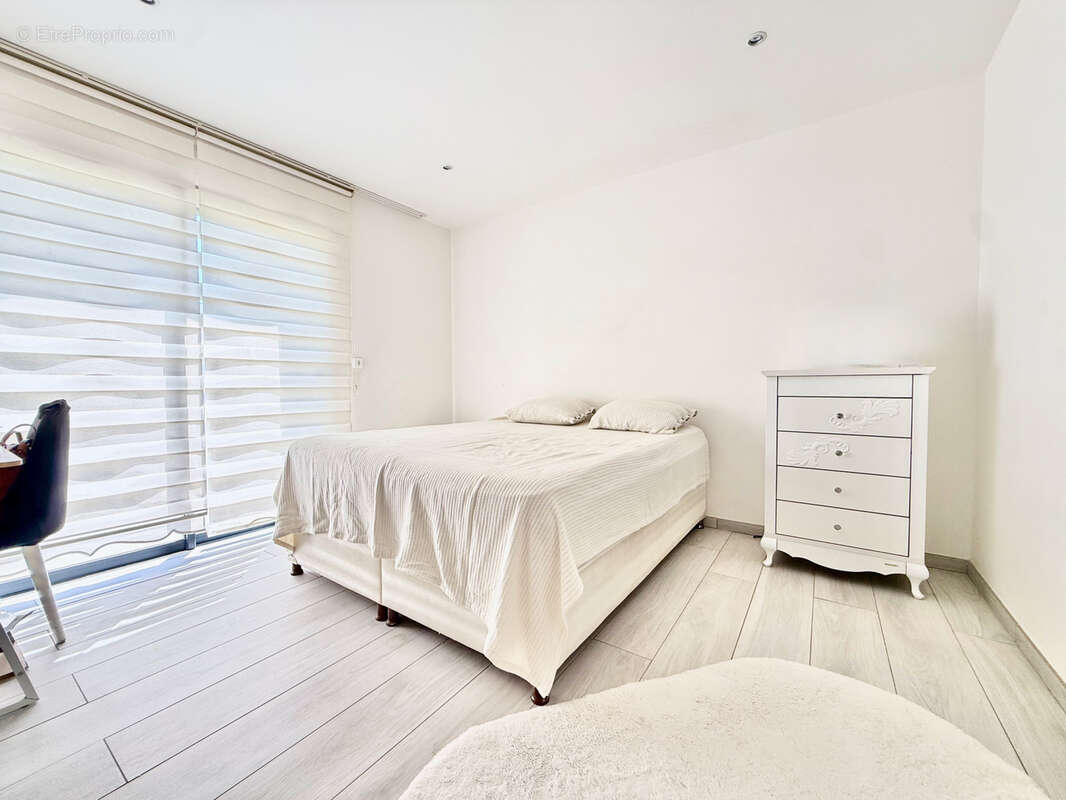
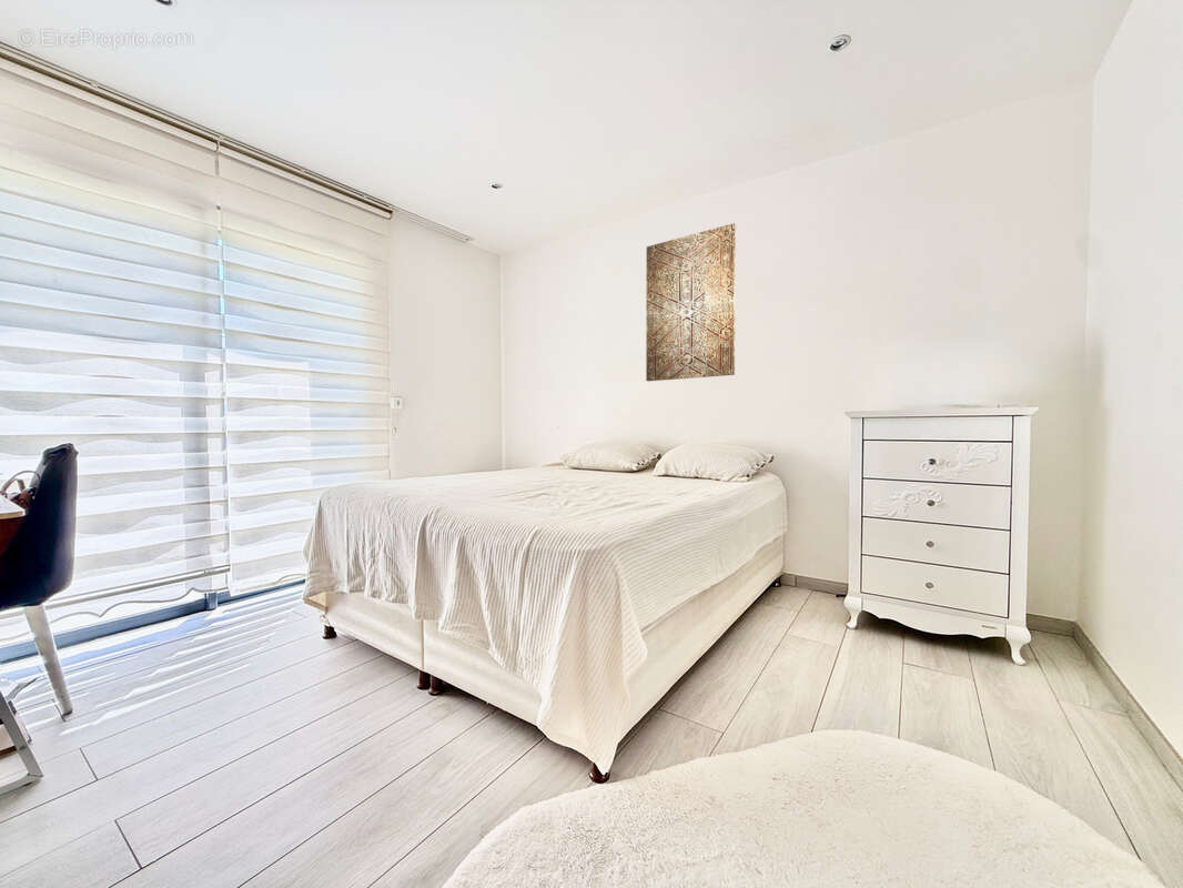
+ wall art [645,222,737,382]
